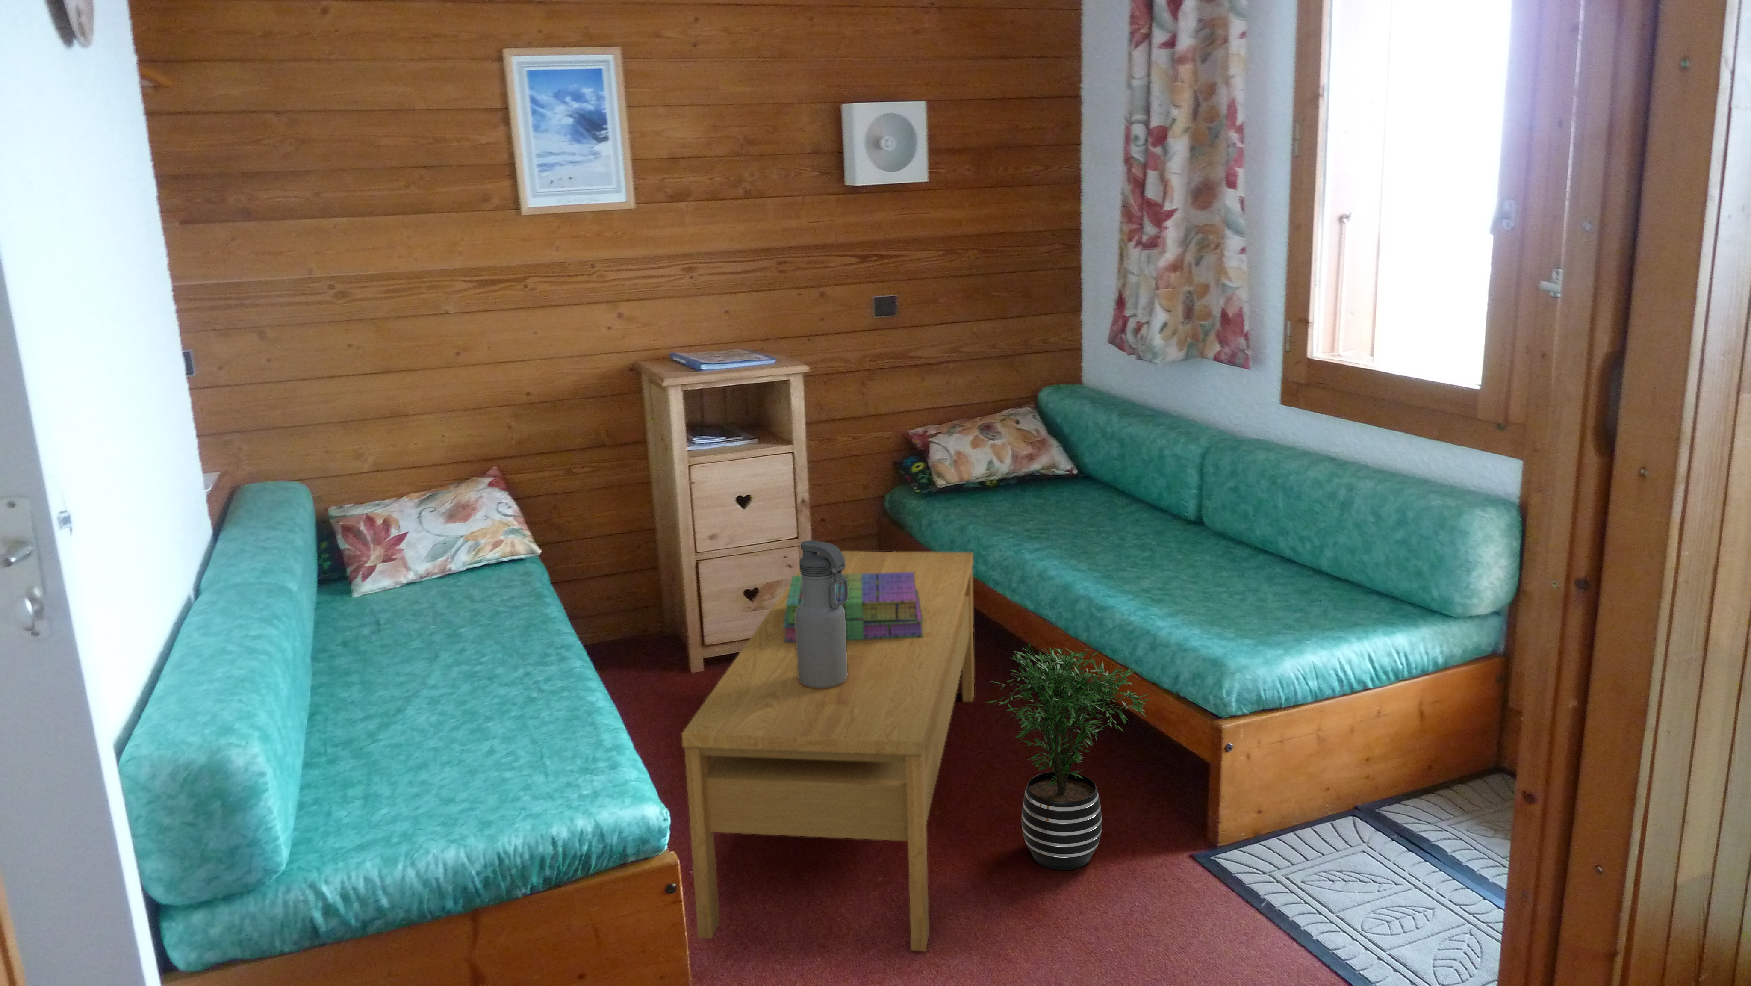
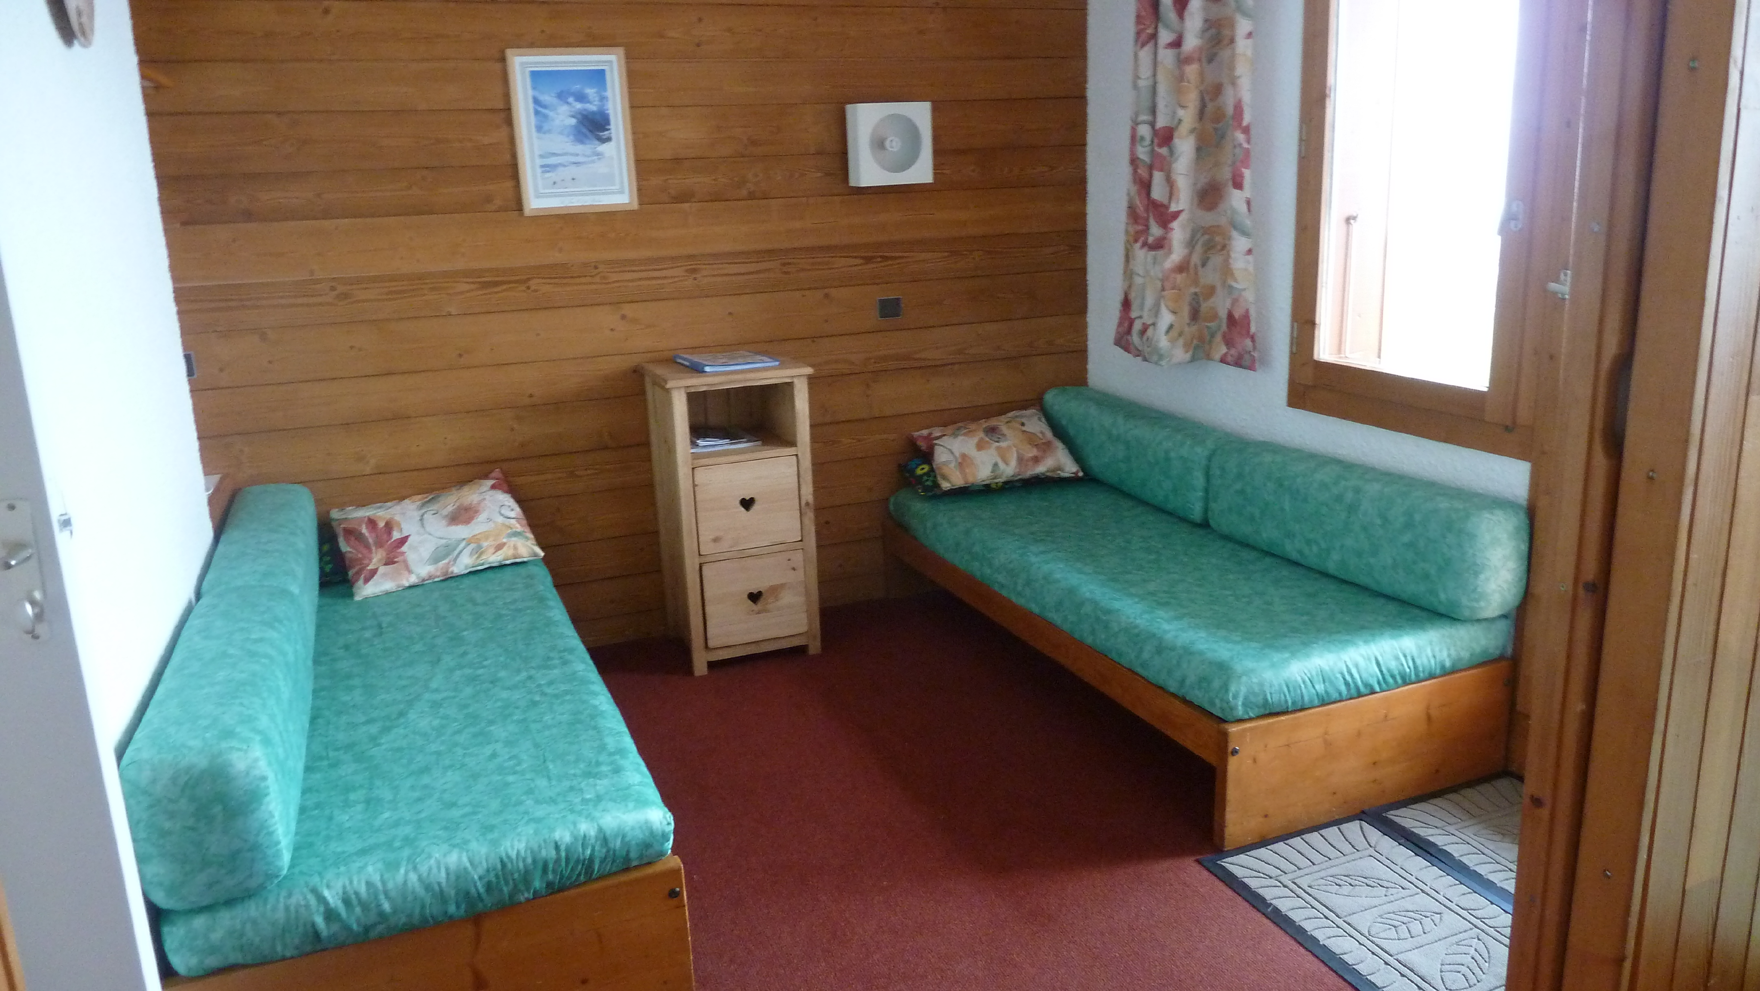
- water bottle [795,540,849,689]
- coffee table [681,551,974,951]
- potted plant [986,642,1151,871]
- books [784,572,924,642]
